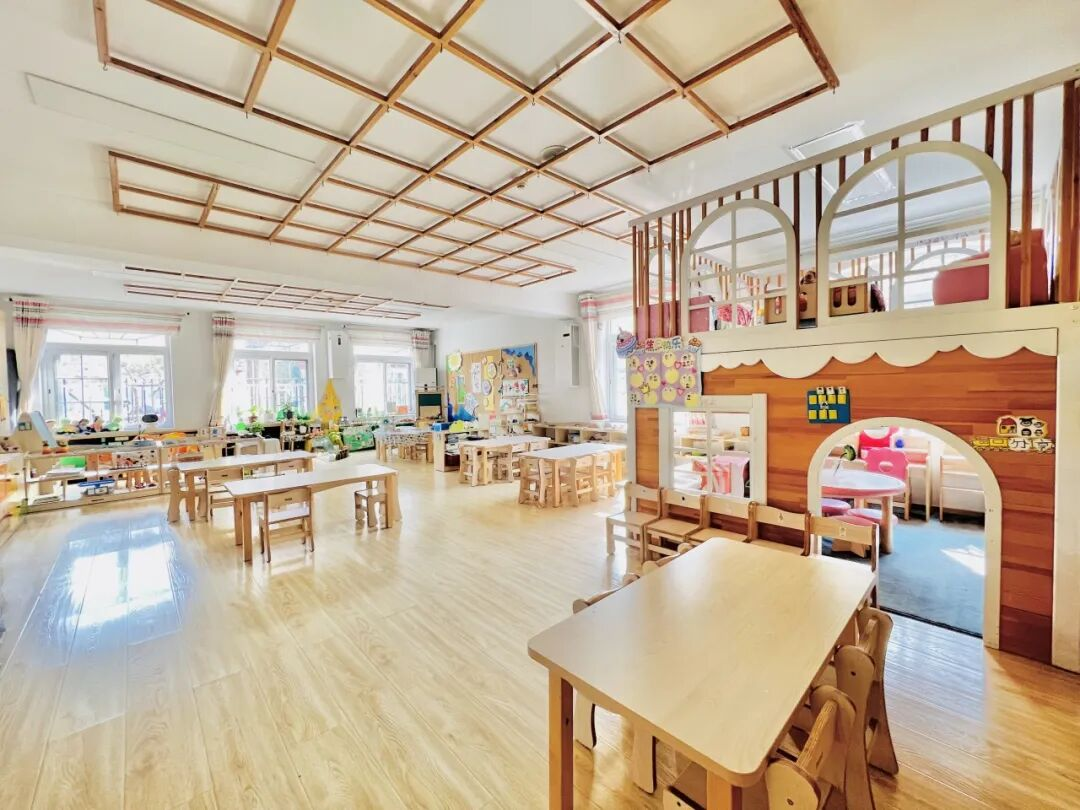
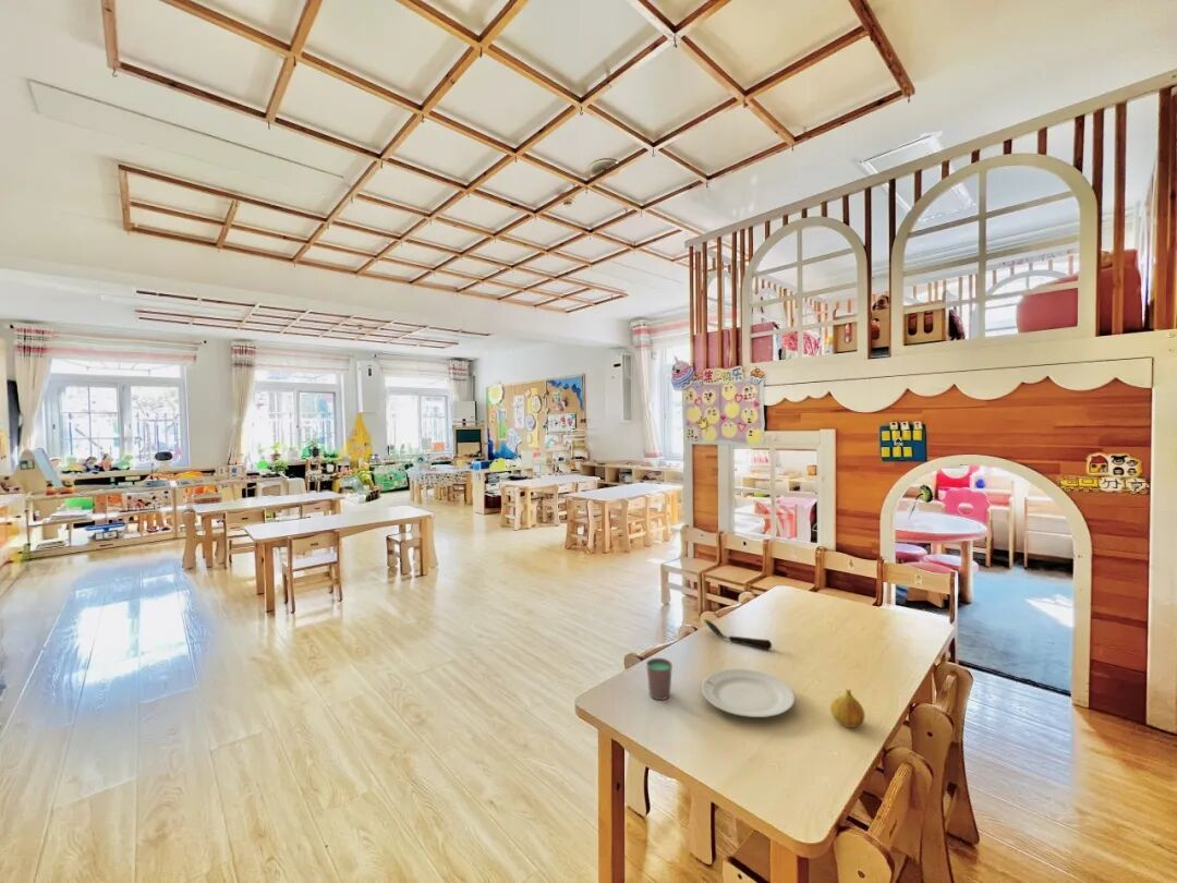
+ fruit [829,688,865,728]
+ spoon [703,618,773,651]
+ chinaware [701,668,796,718]
+ cup [645,657,674,701]
